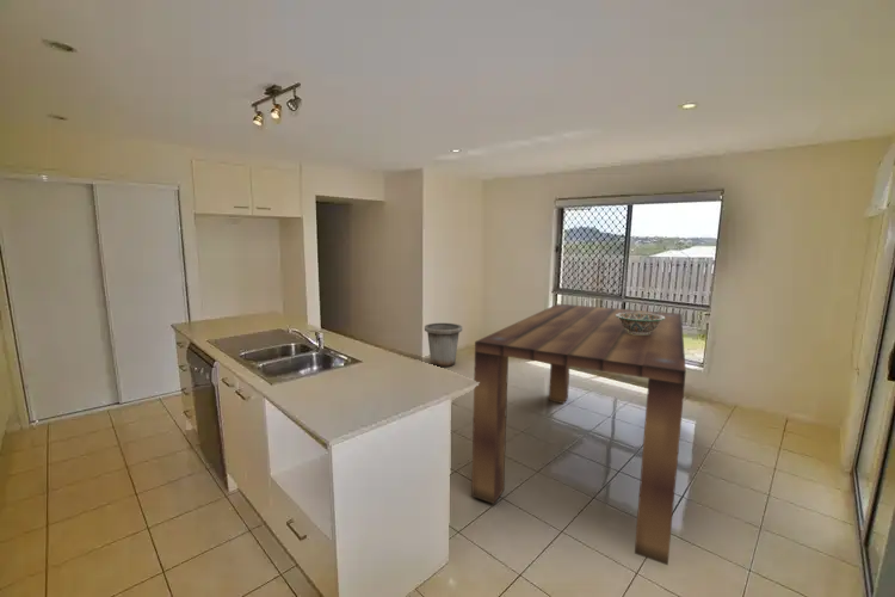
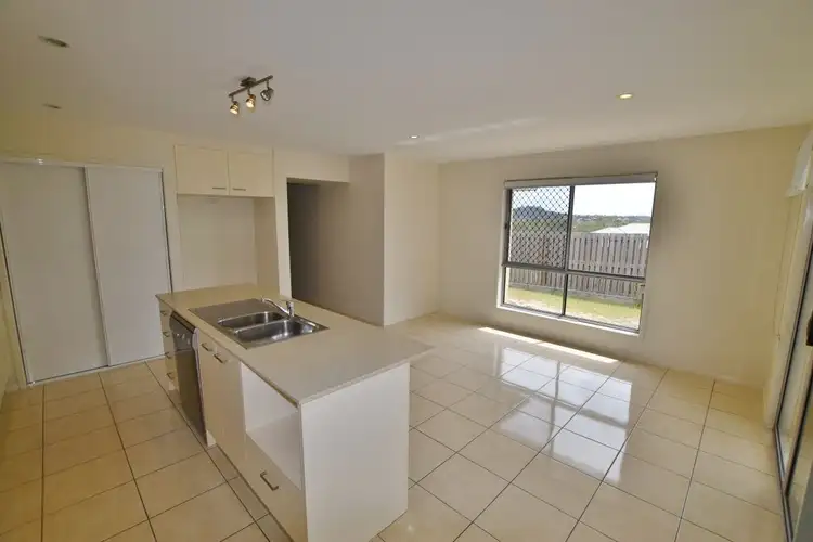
- dining table [470,303,687,566]
- decorative bowl [616,312,665,334]
- trash can [424,322,463,368]
